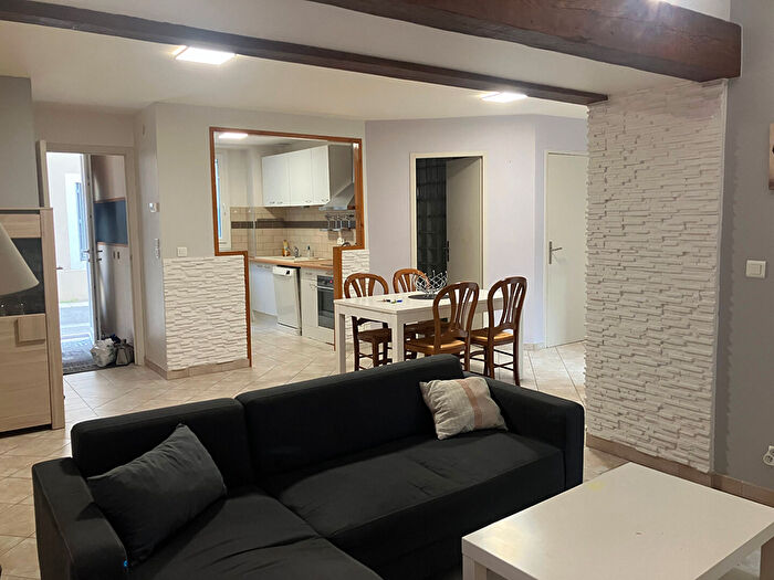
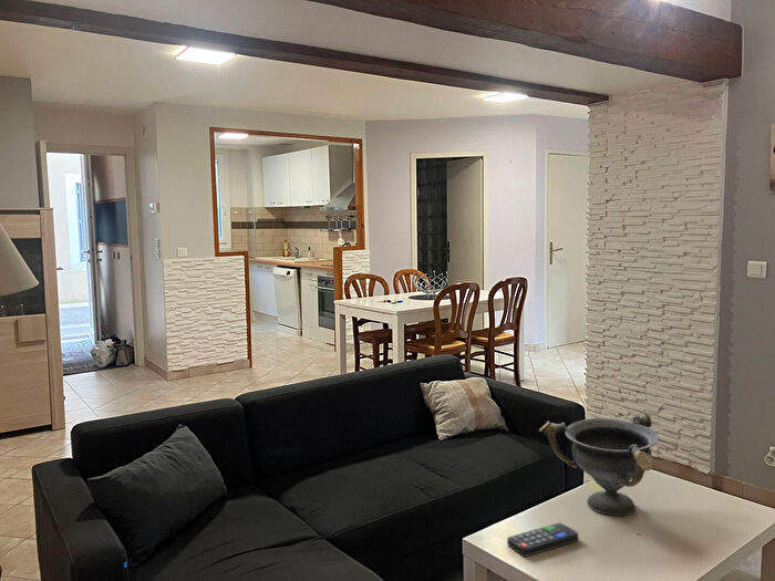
+ decorative bowl [538,411,660,517]
+ remote control [506,522,579,558]
